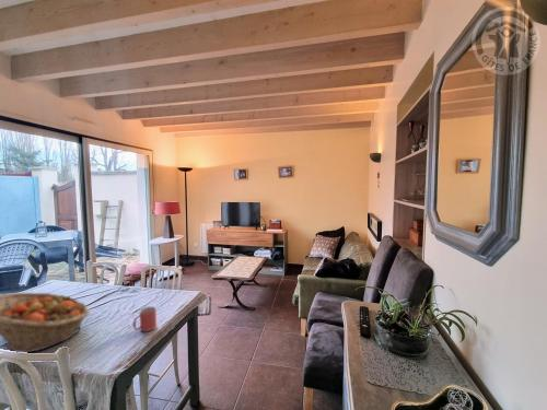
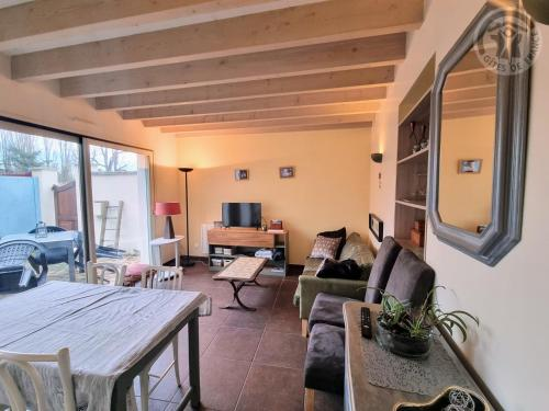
- mug [131,306,158,332]
- fruit basket [0,292,91,353]
